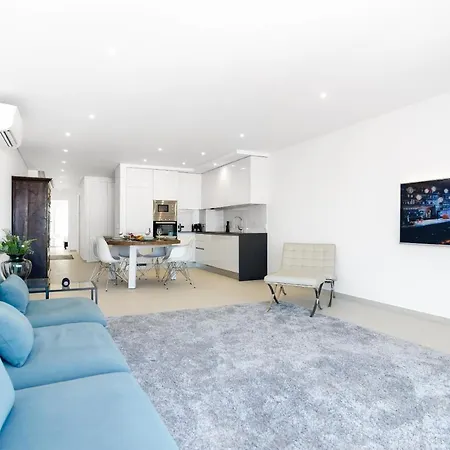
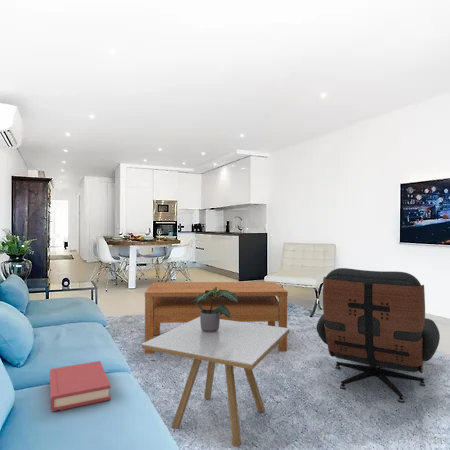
+ potted plant [192,286,238,333]
+ lounge chair [316,267,441,404]
+ hardback book [49,360,112,413]
+ side table [141,317,290,448]
+ coffee table [144,281,289,354]
